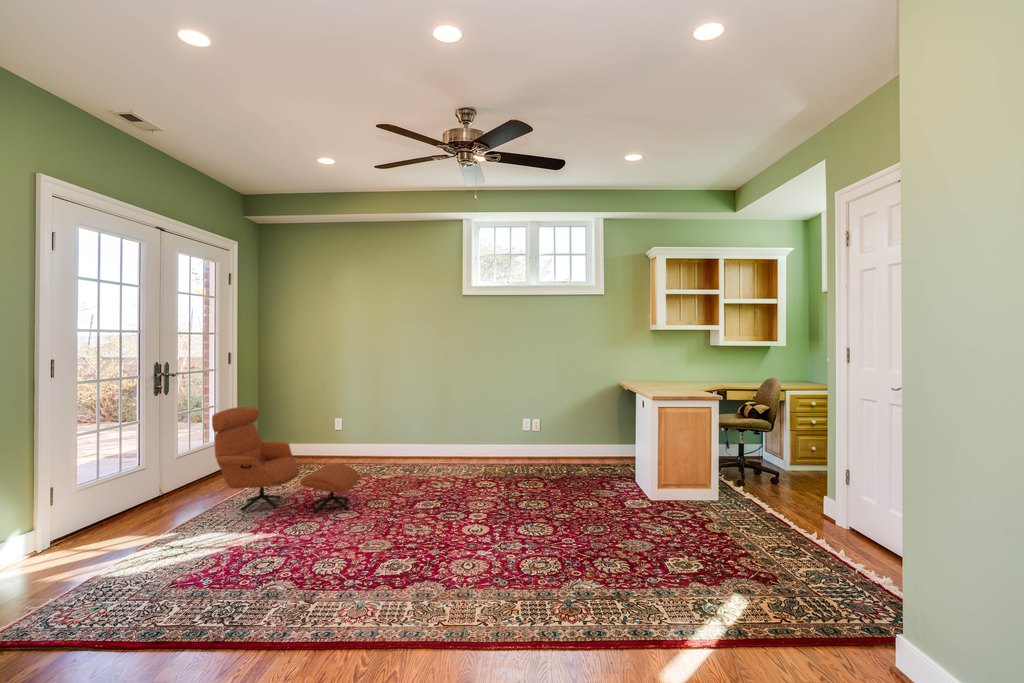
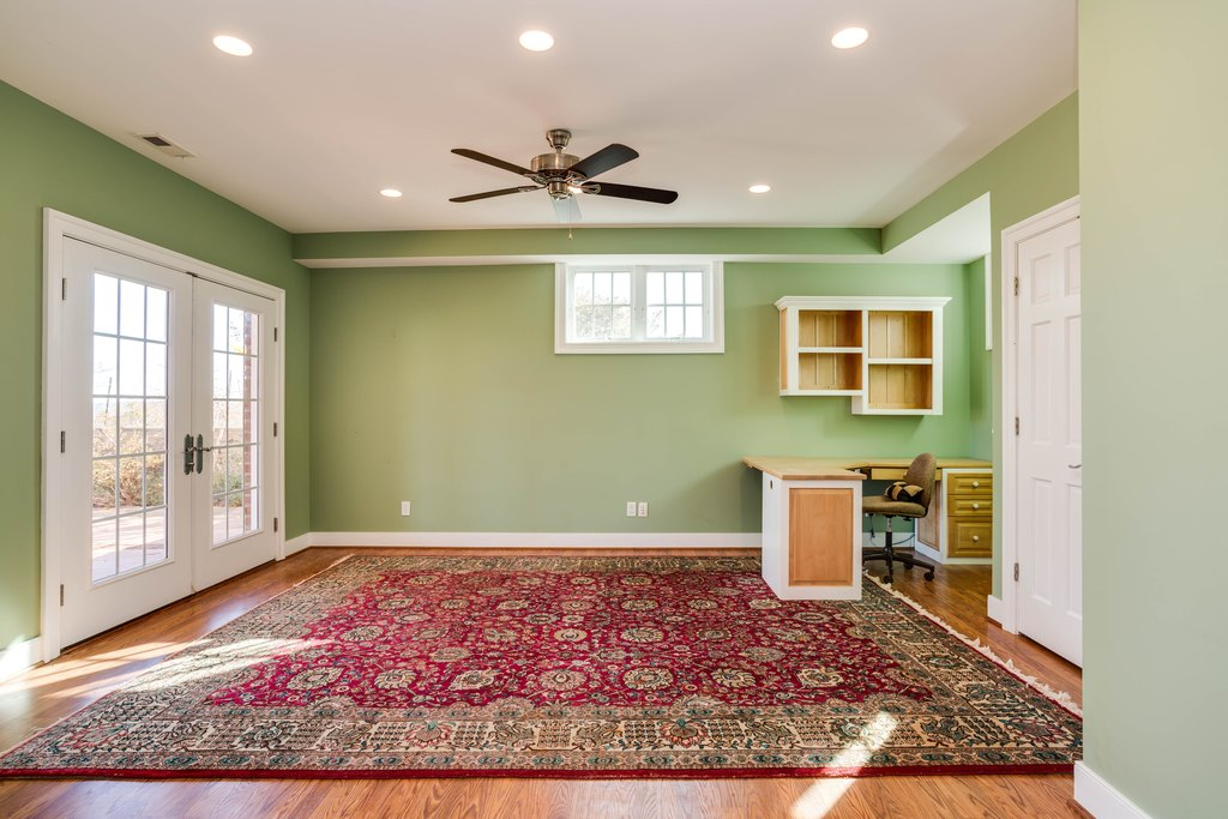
- armchair [211,406,359,514]
